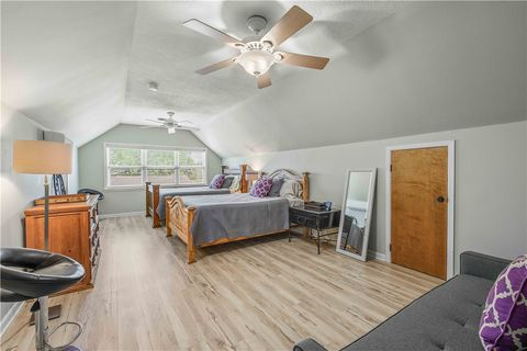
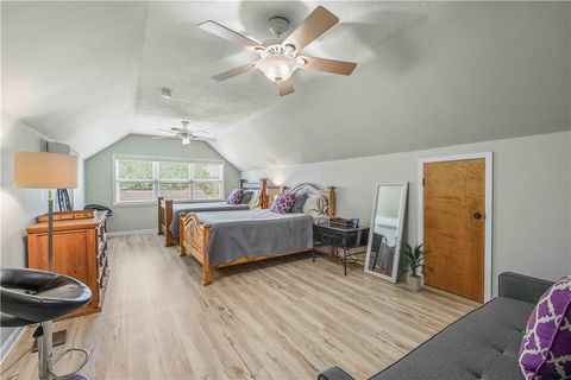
+ indoor plant [397,241,437,292]
